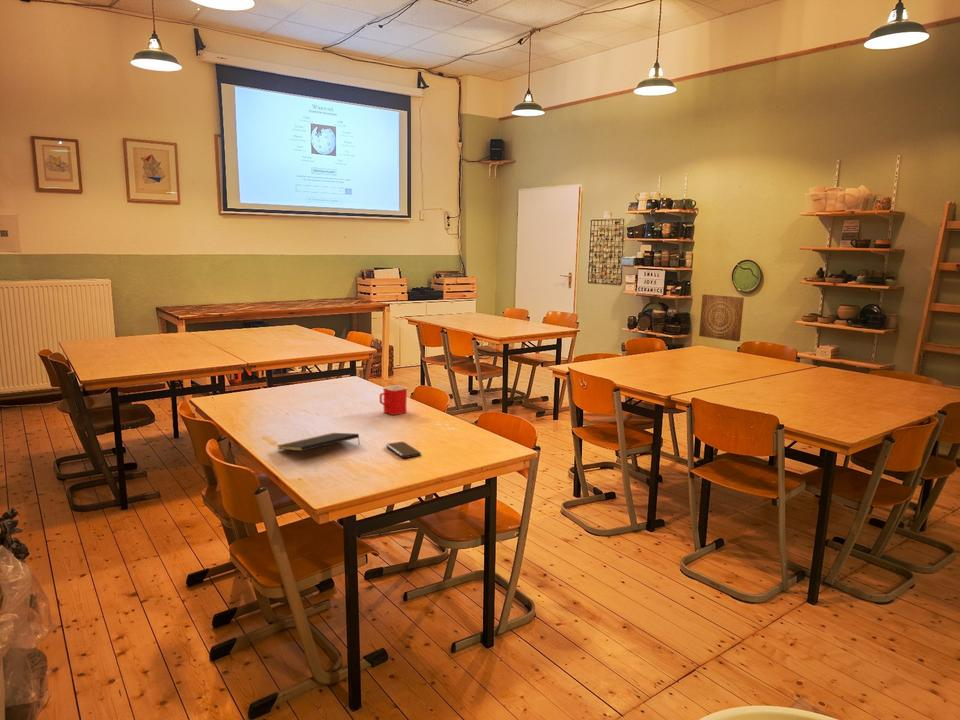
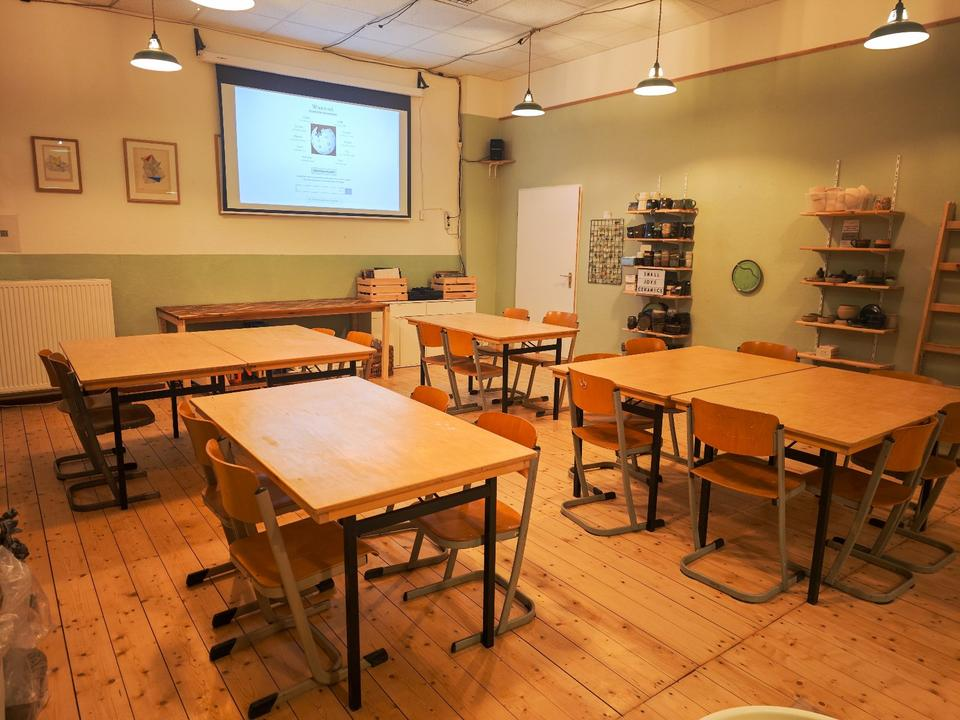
- smartphone [386,441,422,459]
- notepad [276,432,361,452]
- mug [379,384,408,416]
- wall art [698,293,745,342]
